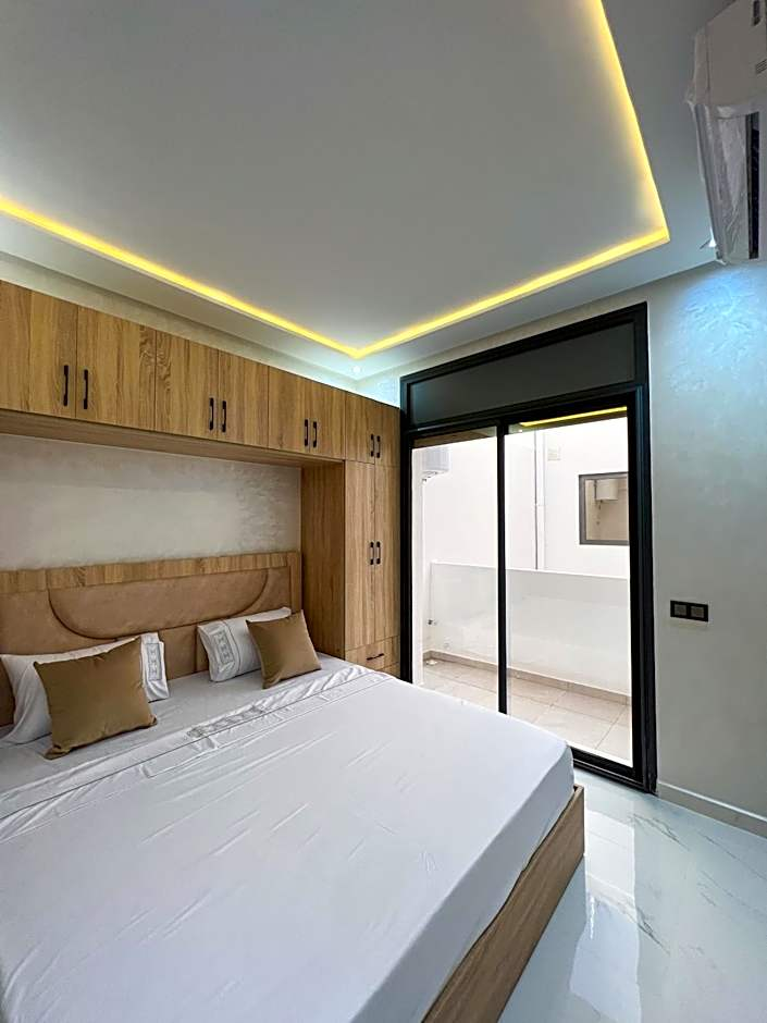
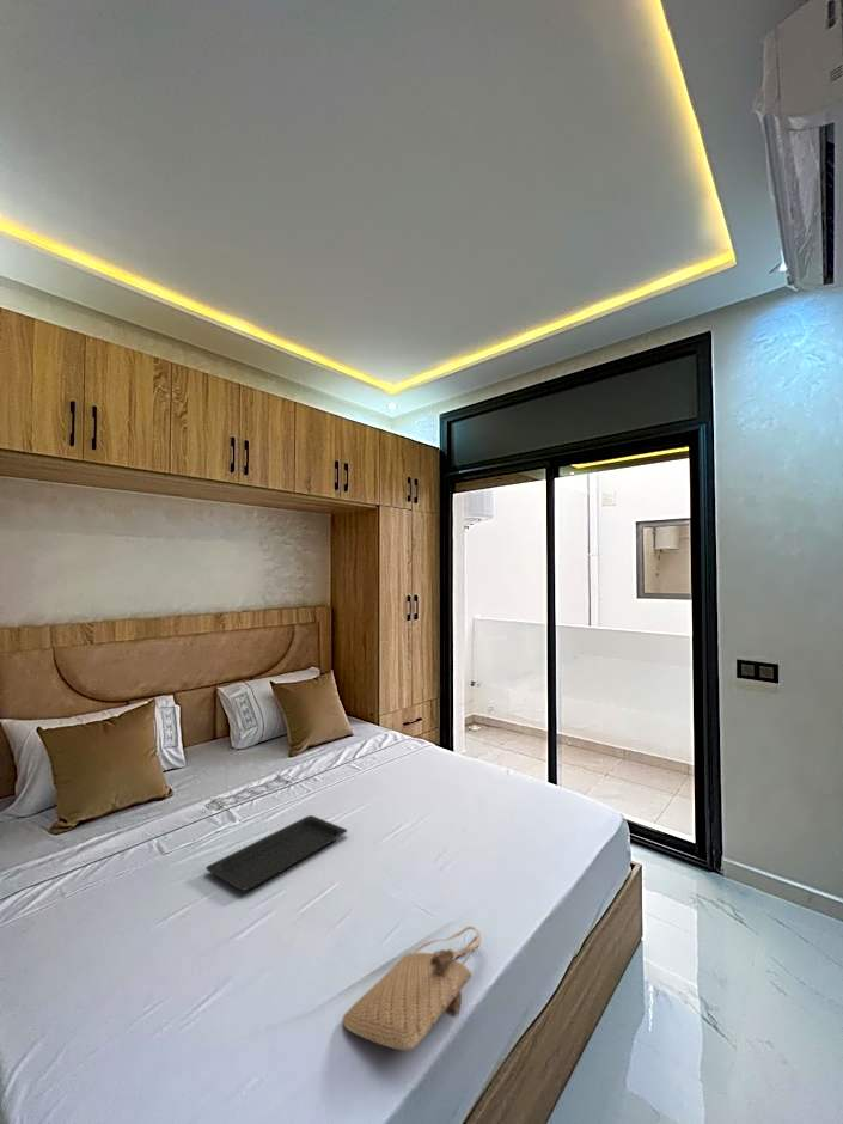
+ serving tray [204,814,348,892]
+ tote bag [342,926,482,1052]
